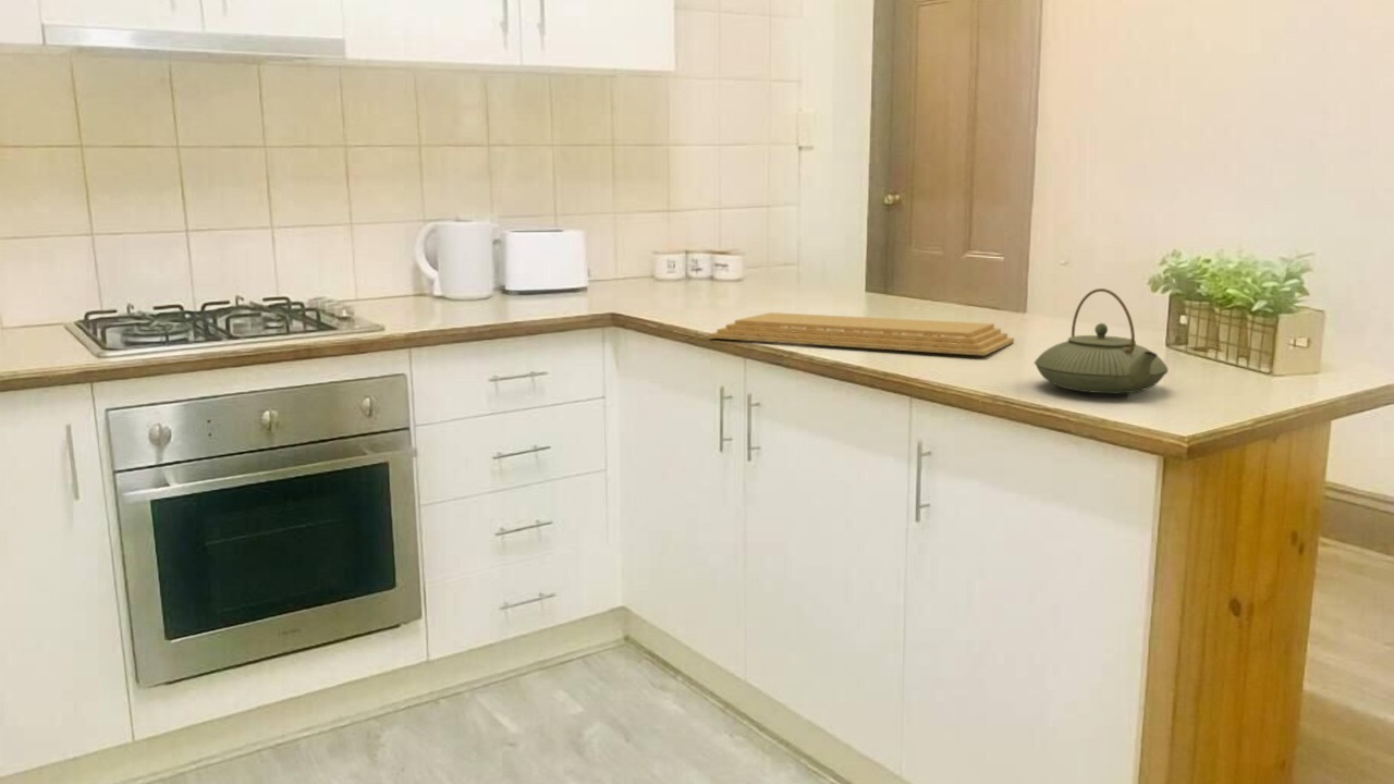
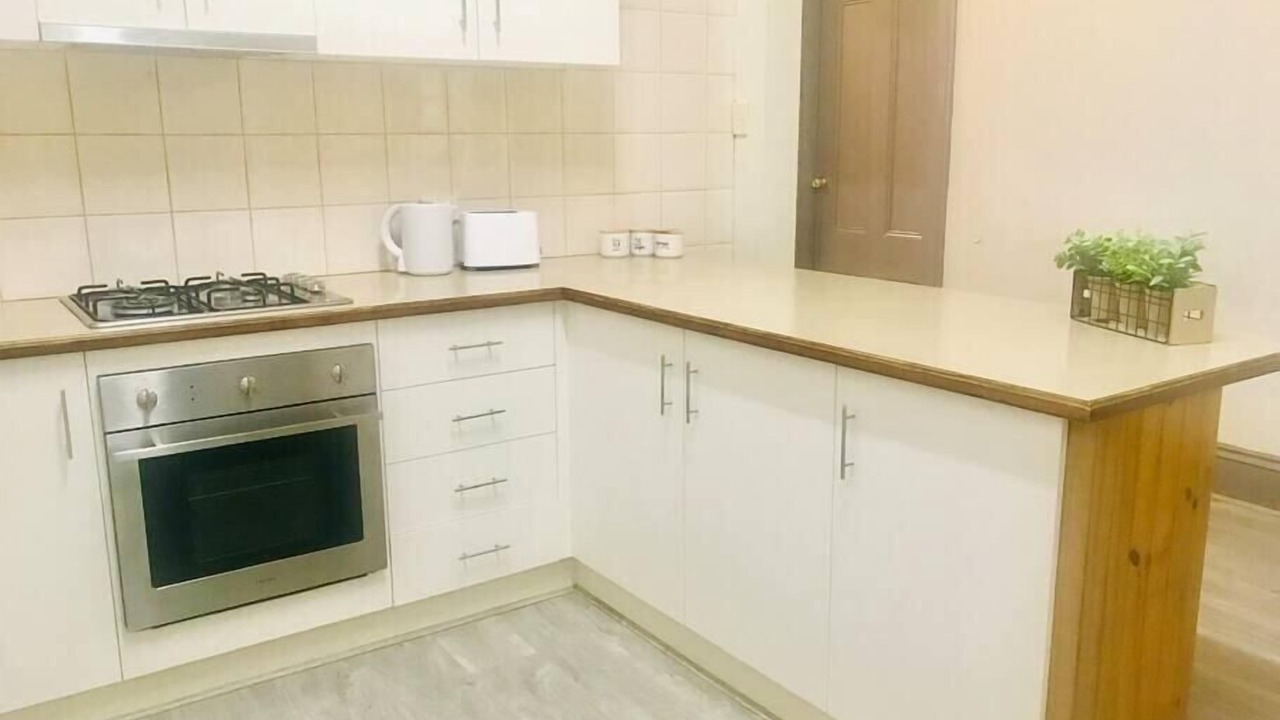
- teapot [1034,287,1169,394]
- cutting board [707,311,1015,356]
